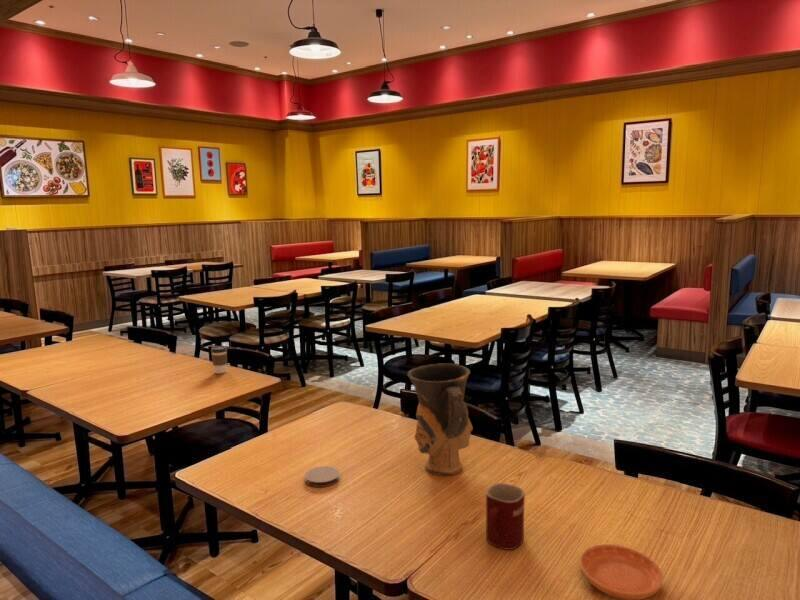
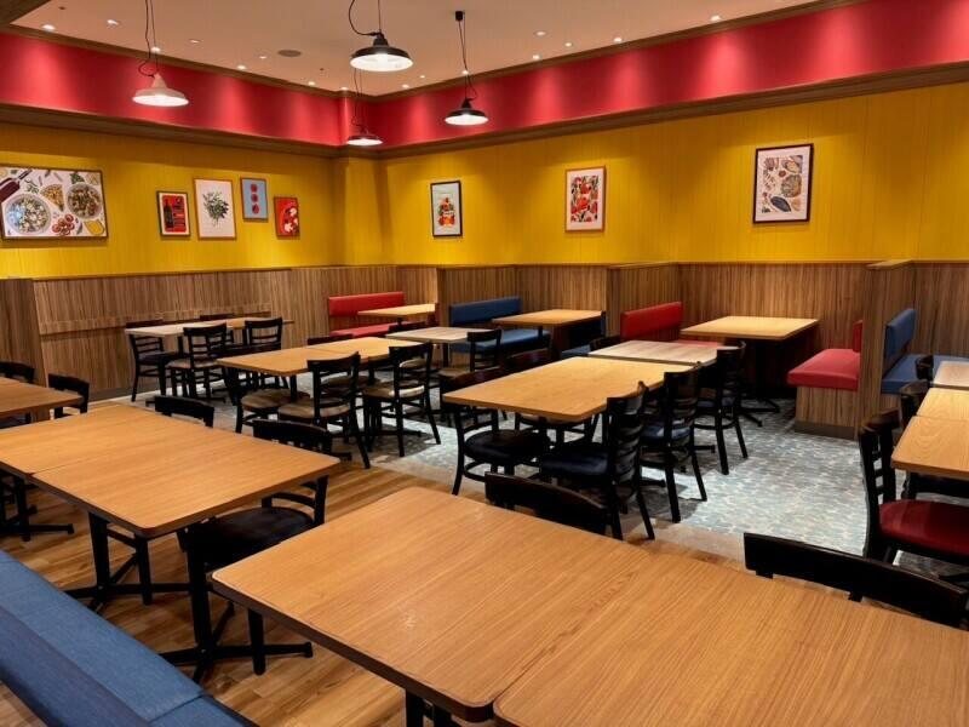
- coaster [304,465,341,488]
- coffee cup [210,345,228,375]
- mug [485,482,526,551]
- vase [406,363,474,476]
- saucer [578,543,664,600]
